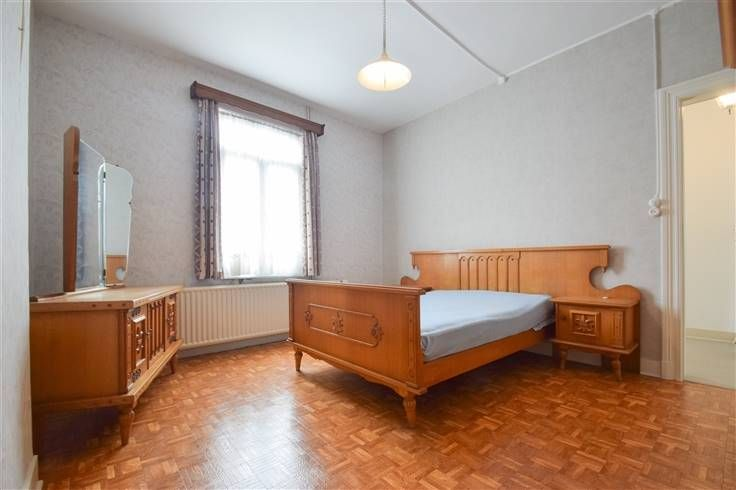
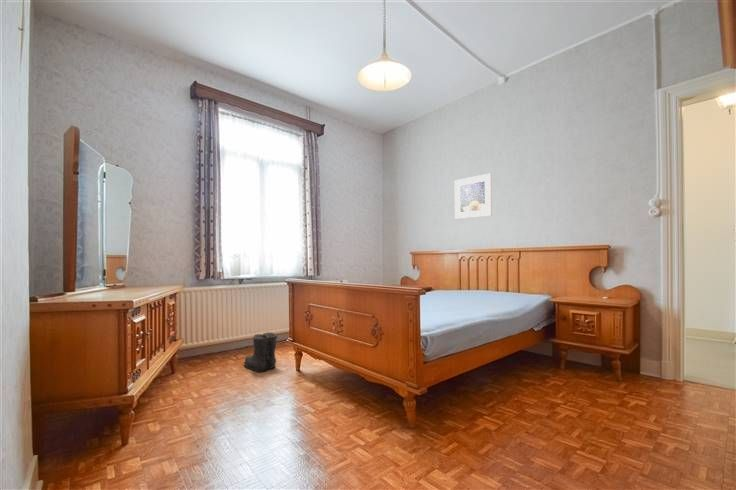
+ boots [242,331,278,373]
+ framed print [454,172,493,220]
